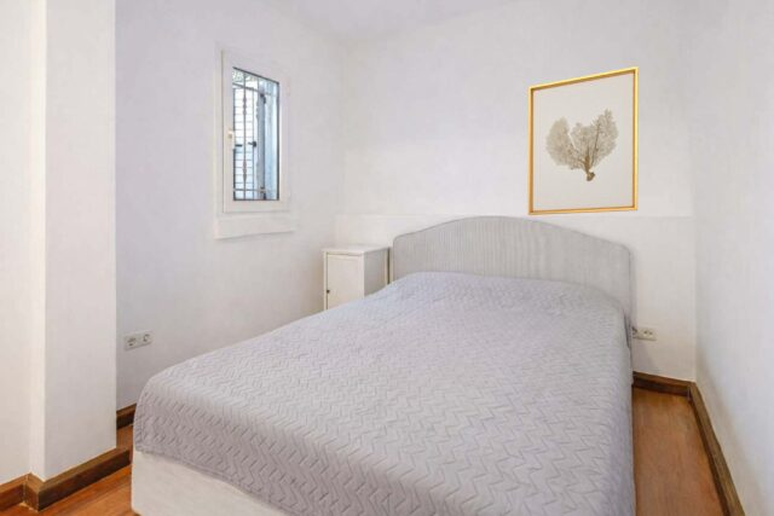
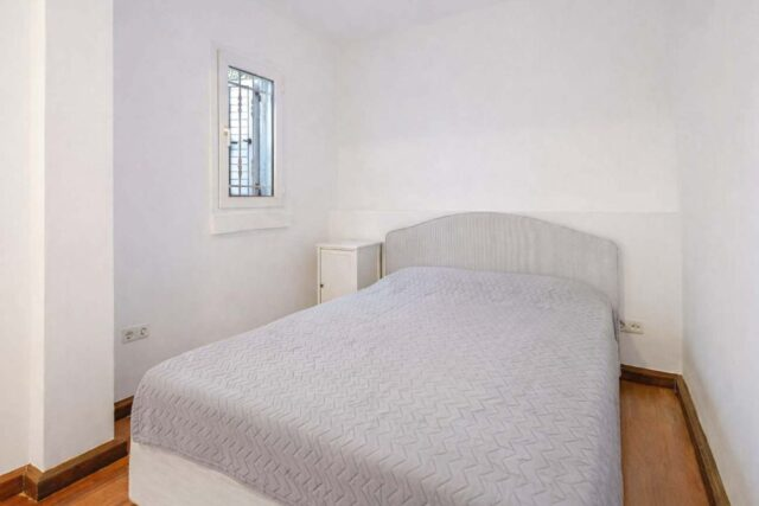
- wall art [527,65,640,216]
